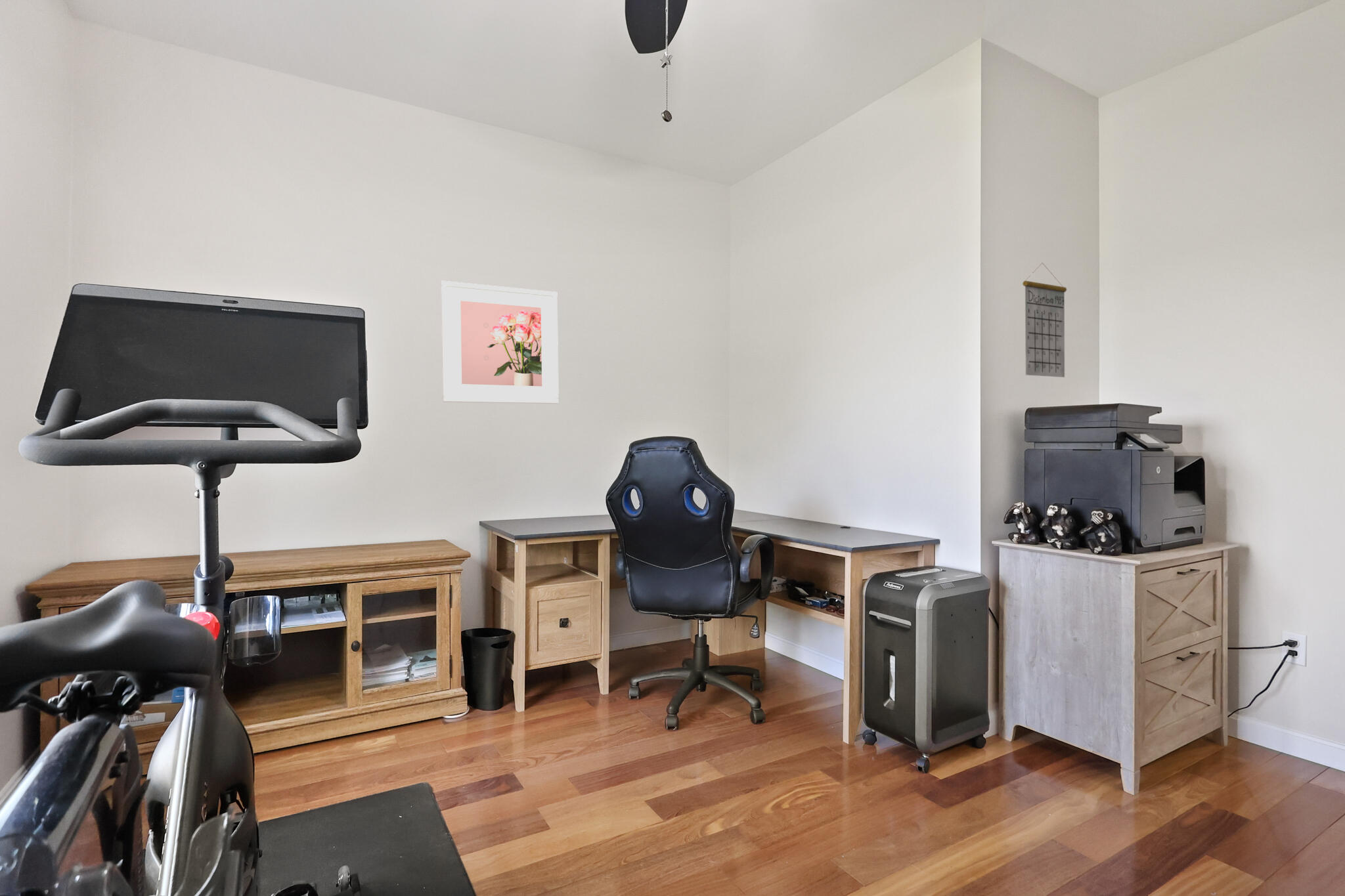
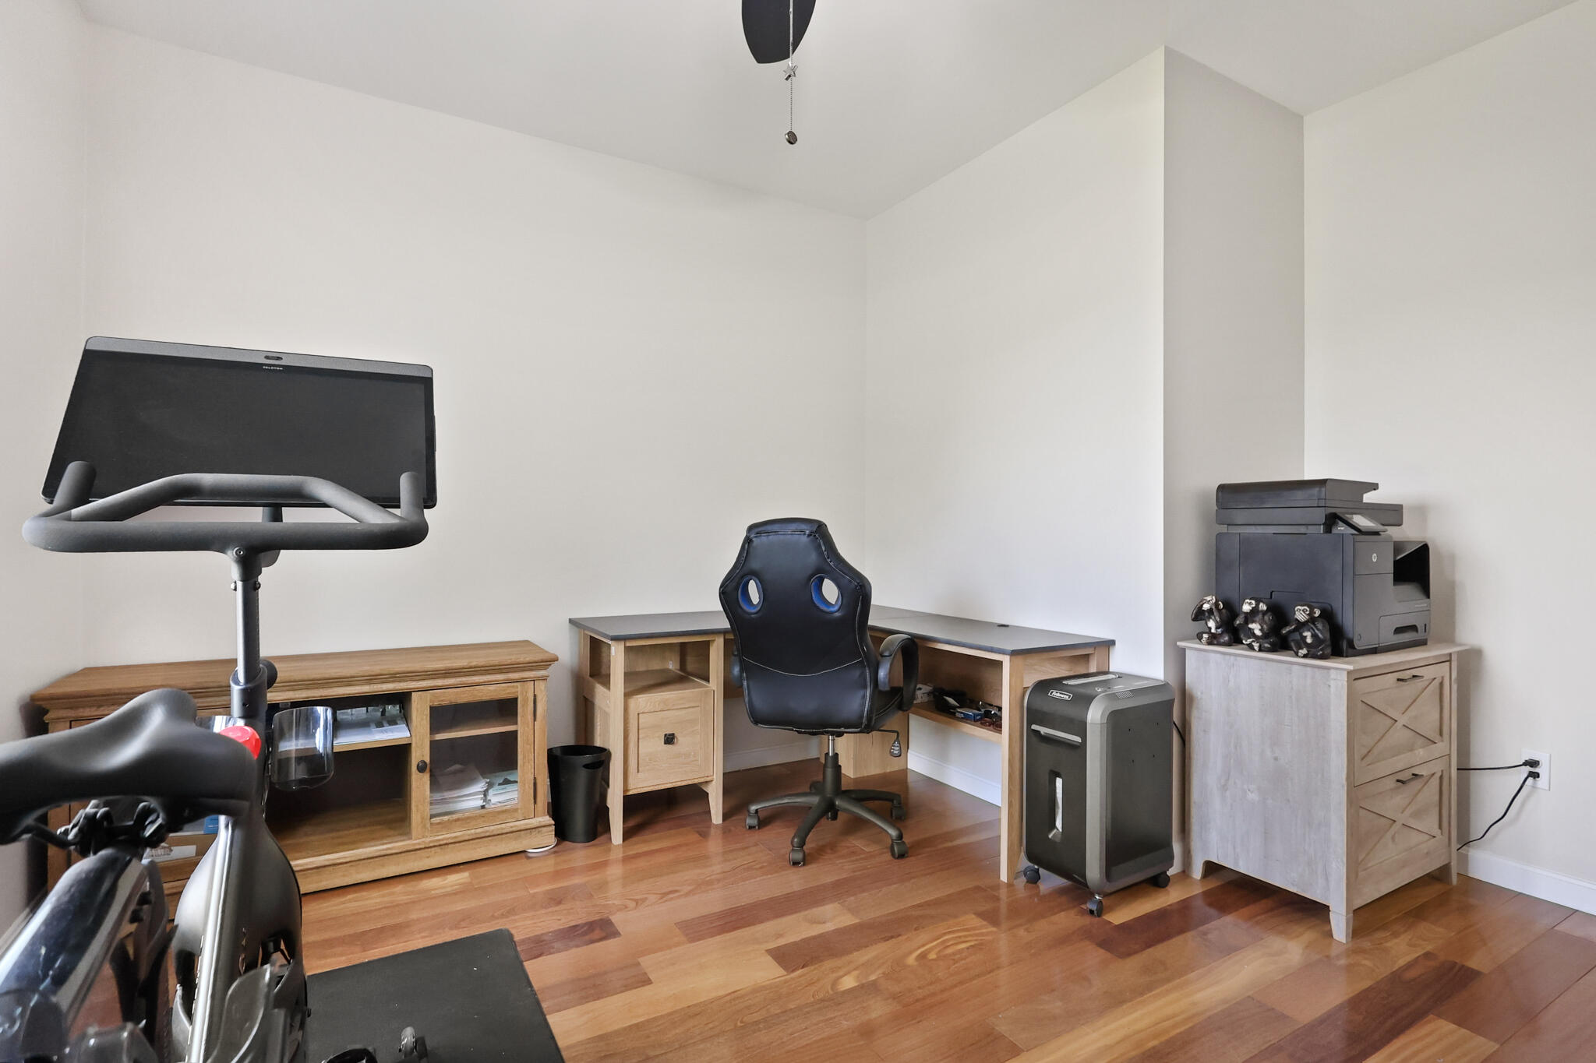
- calendar [1022,262,1067,378]
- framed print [440,280,560,404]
